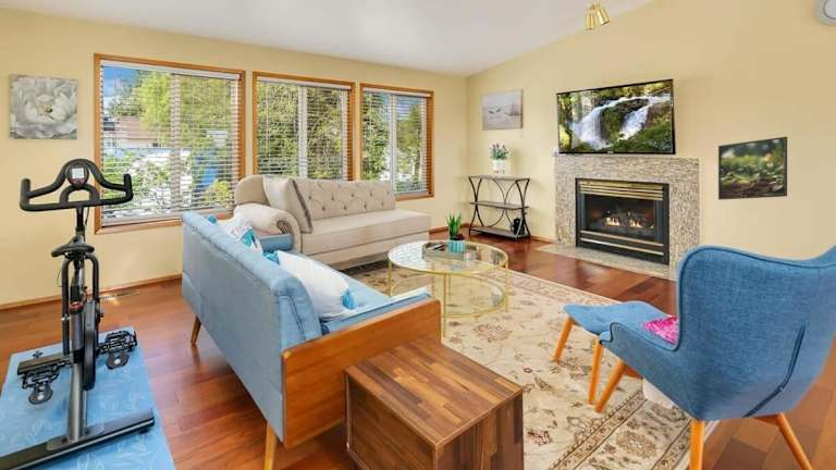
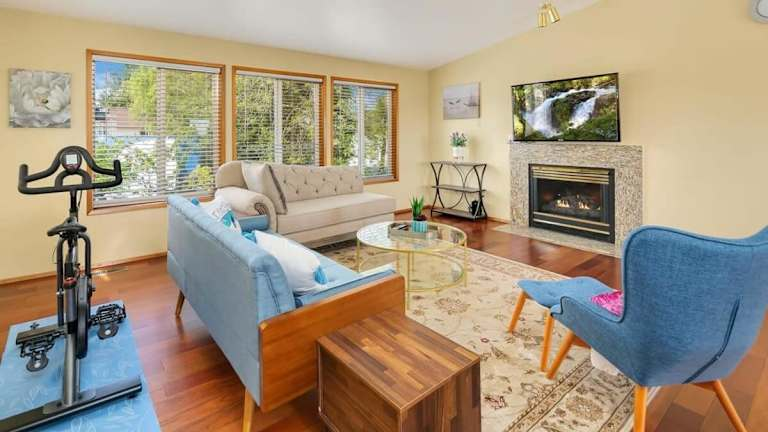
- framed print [717,136,788,201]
